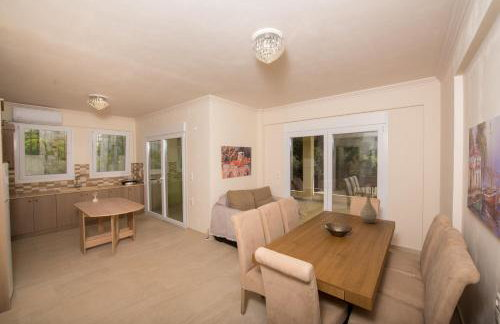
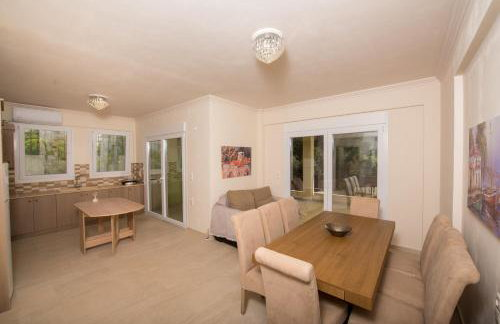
- vase [359,194,378,224]
